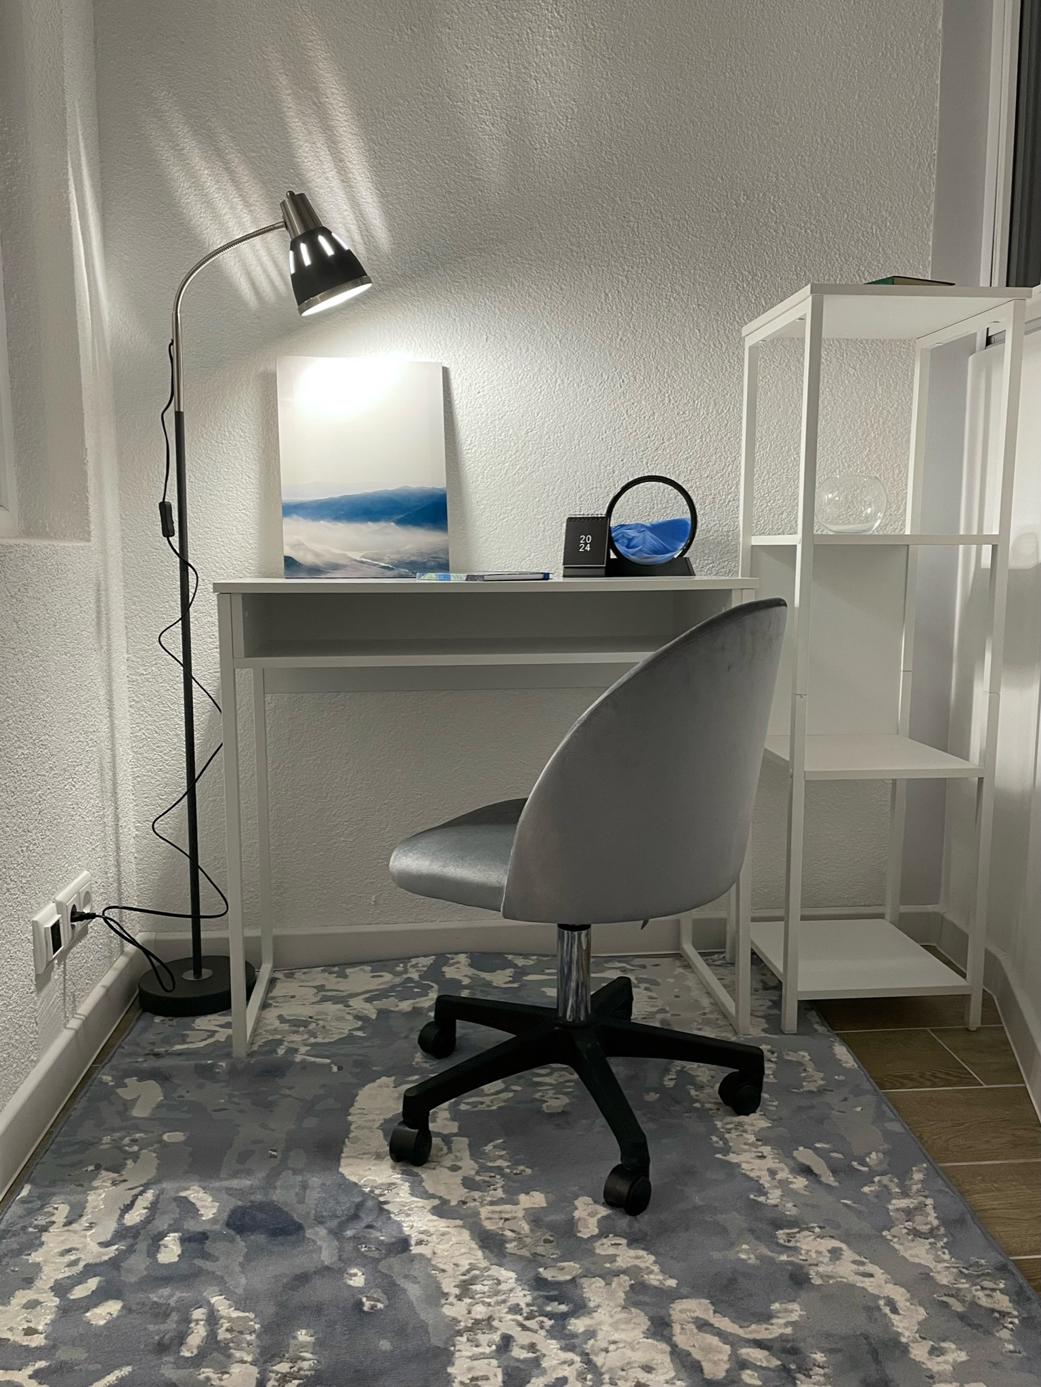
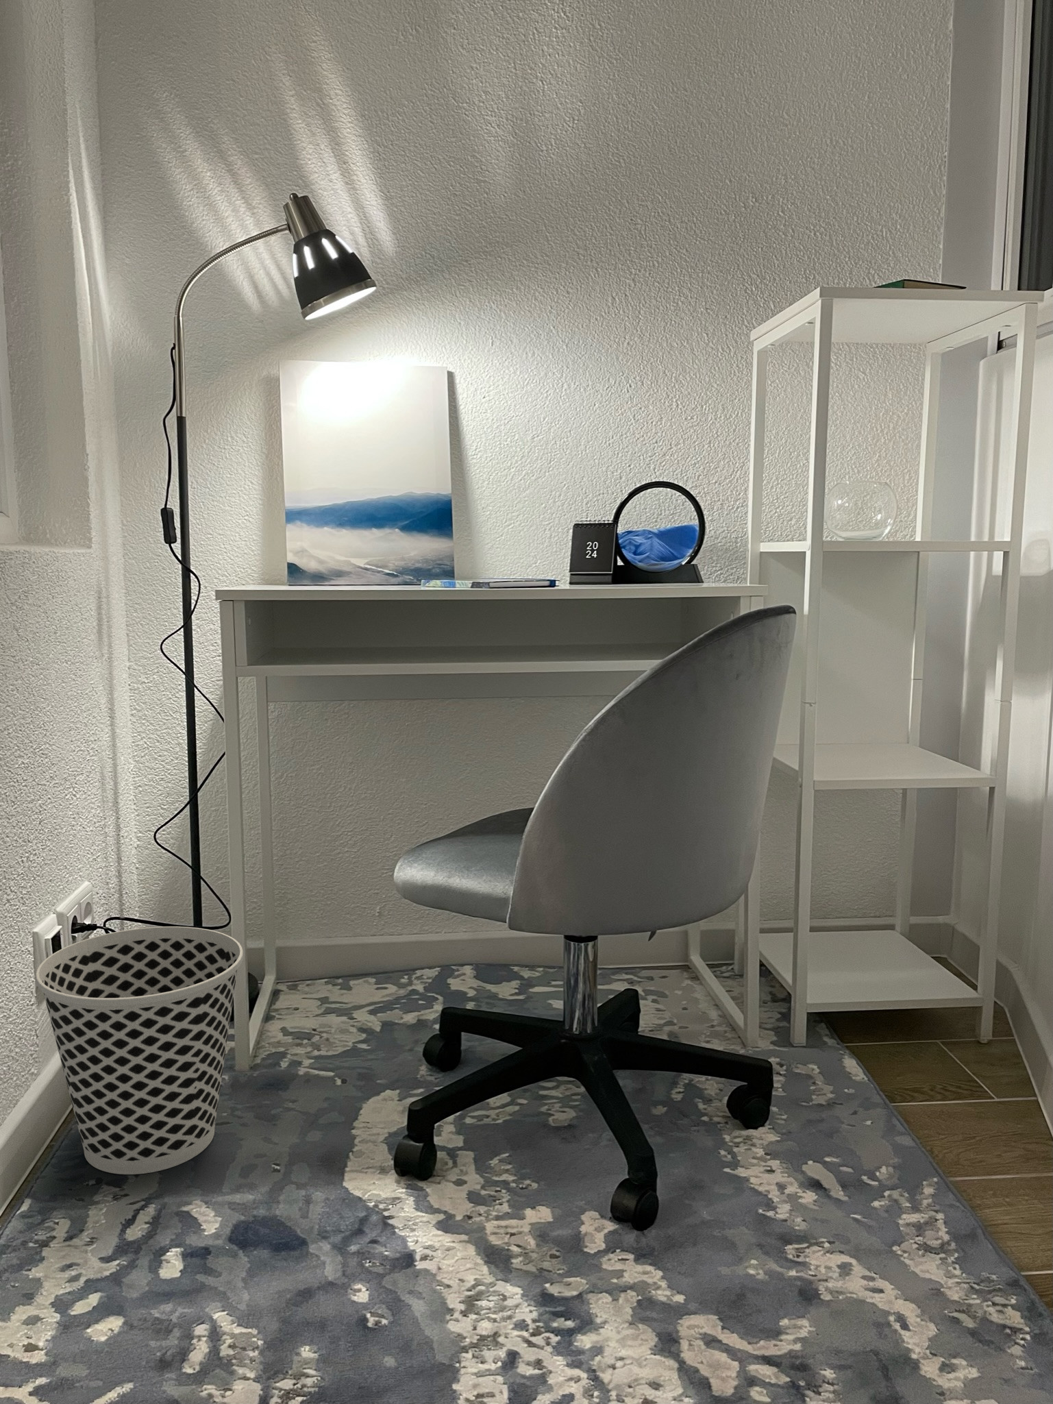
+ wastebasket [35,926,244,1175]
